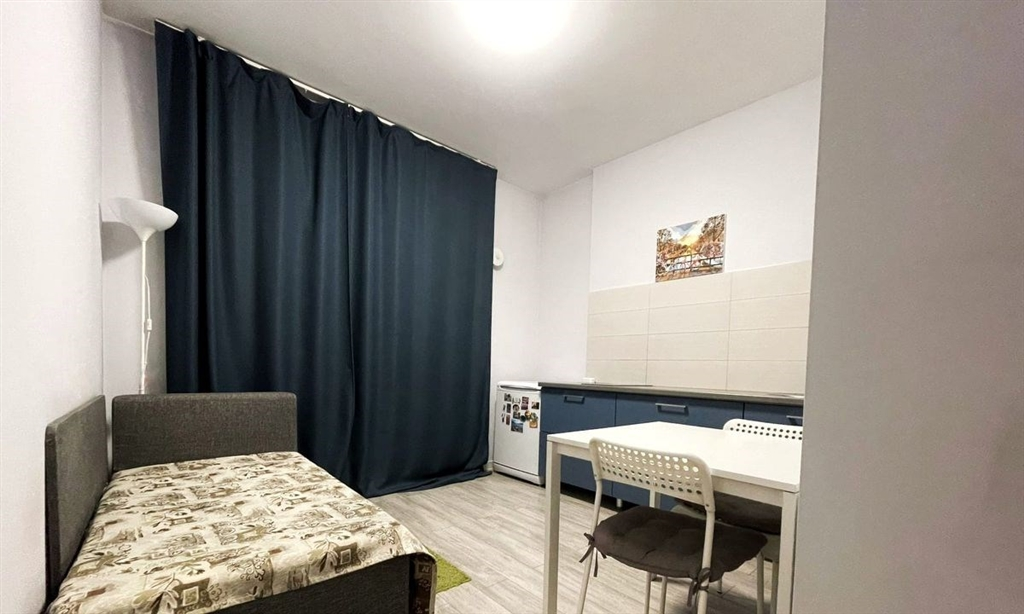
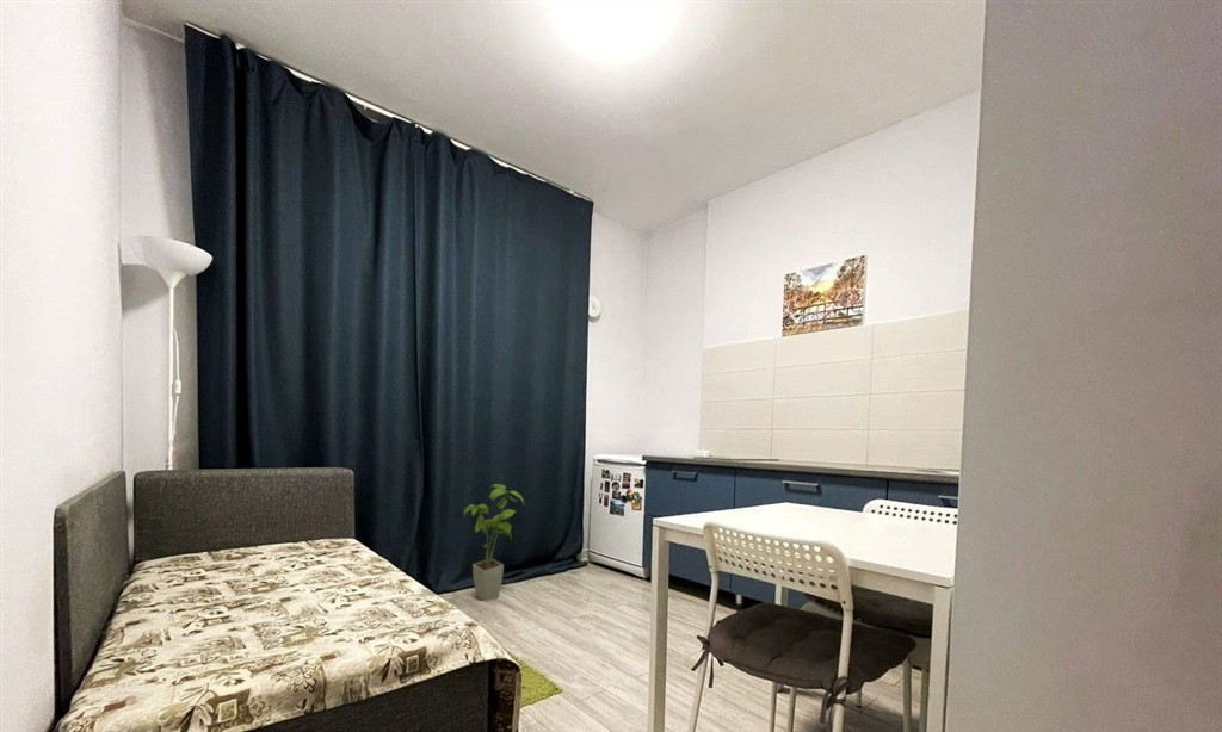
+ house plant [462,483,525,602]
